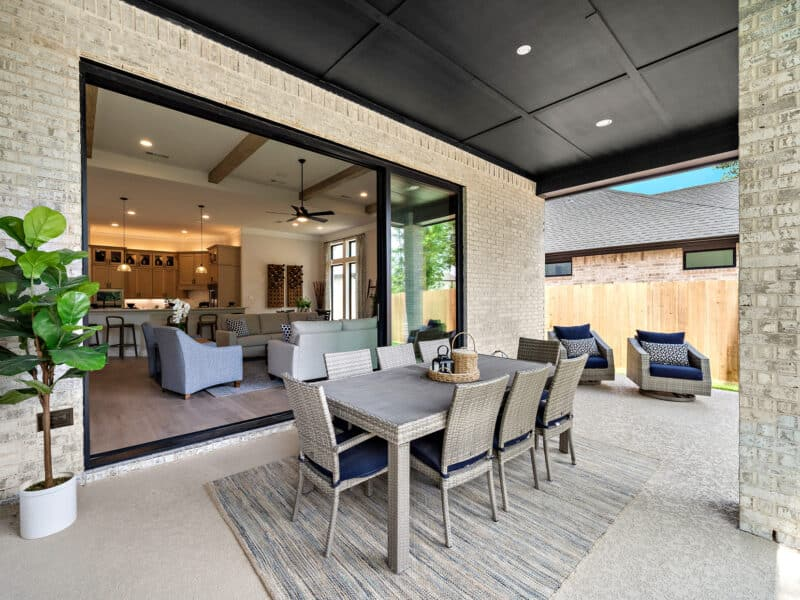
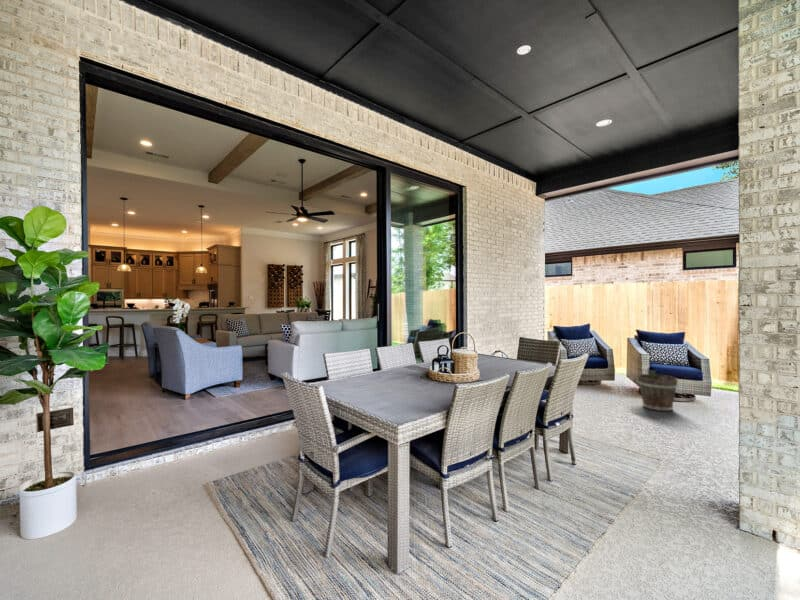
+ bucket [637,369,679,412]
